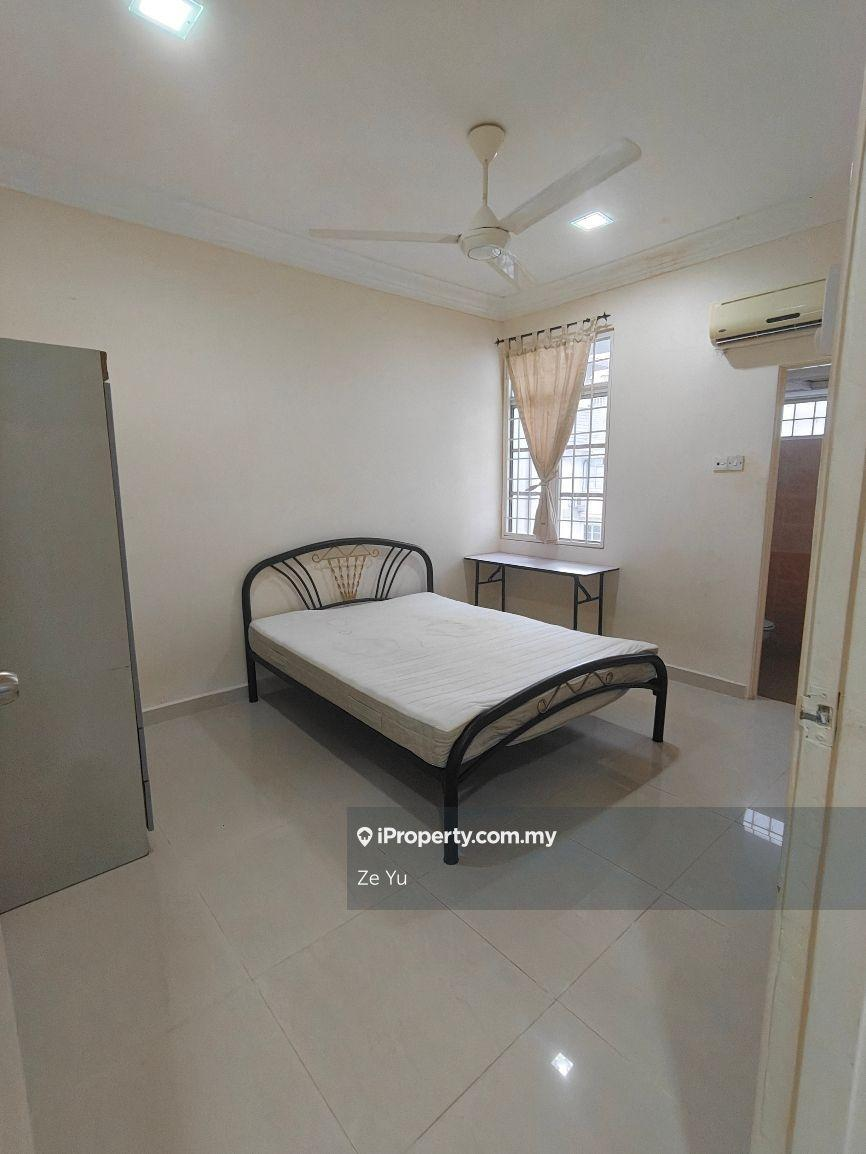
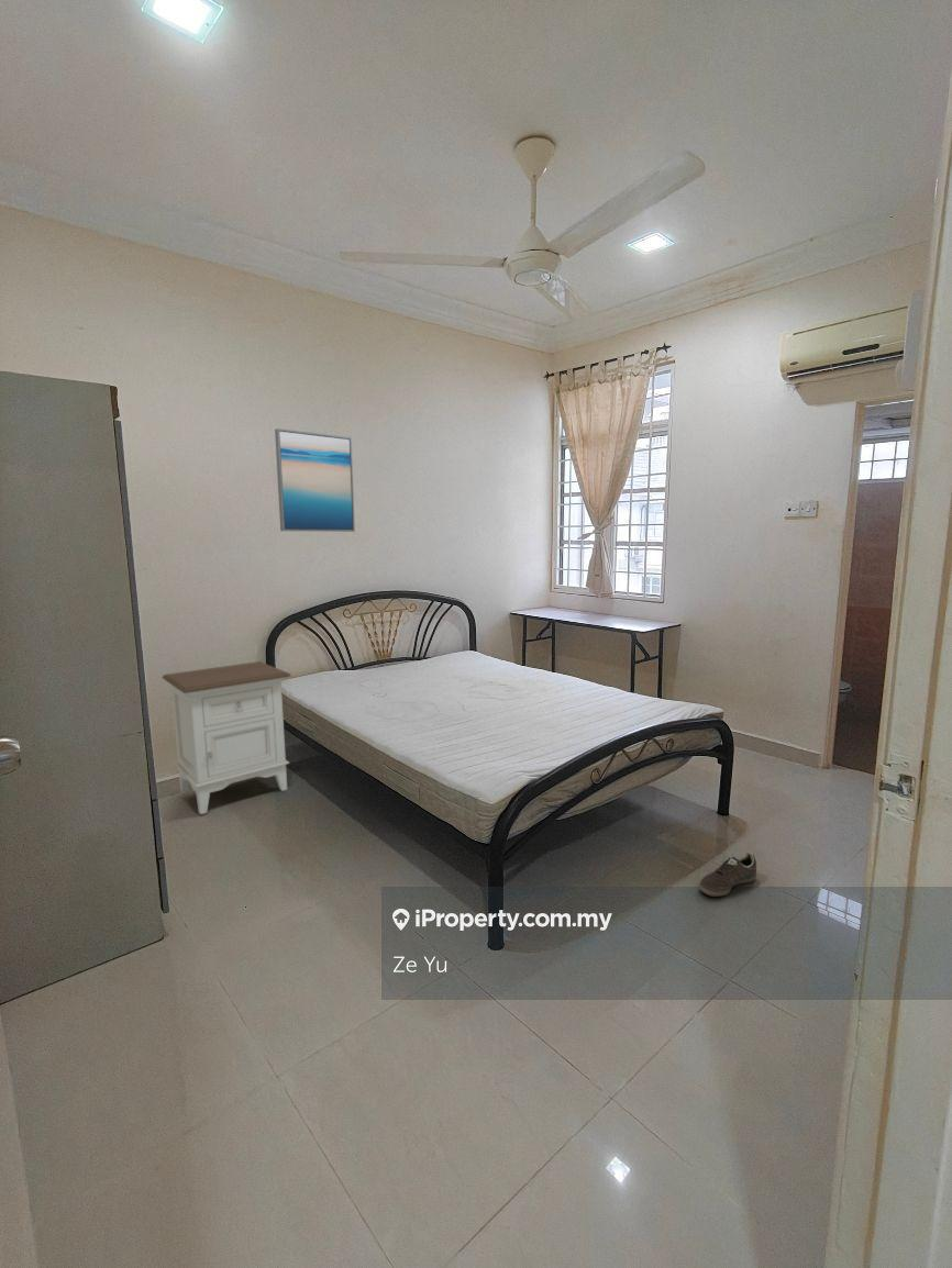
+ nightstand [160,660,292,815]
+ sneaker [698,850,757,898]
+ wall art [274,427,356,533]
